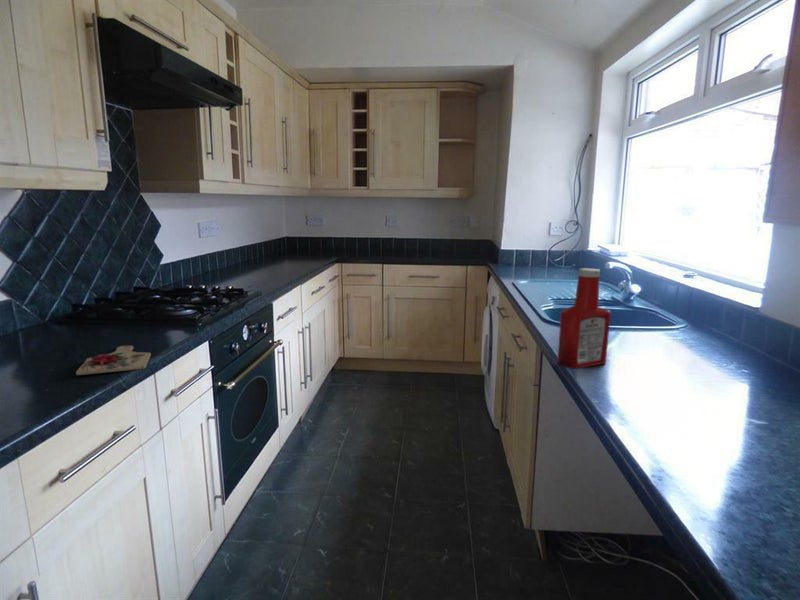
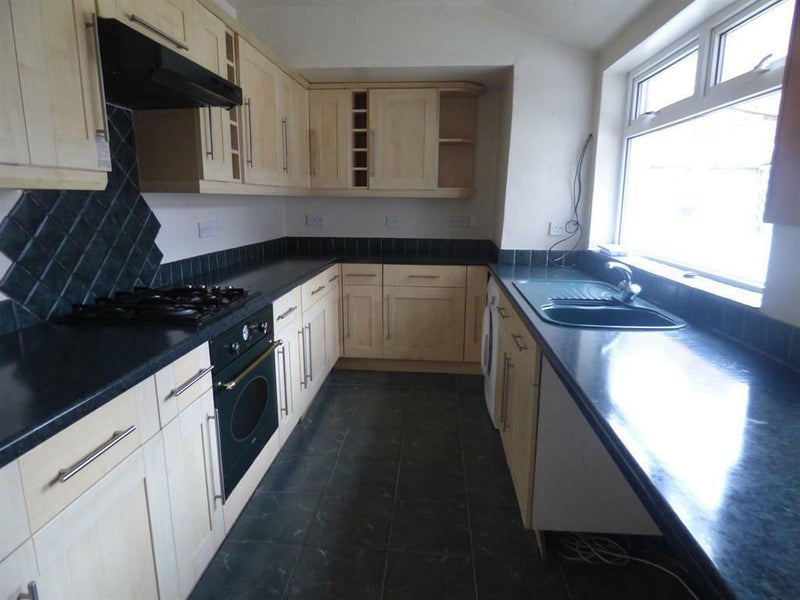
- soap bottle [556,267,612,370]
- cutting board [75,344,152,376]
